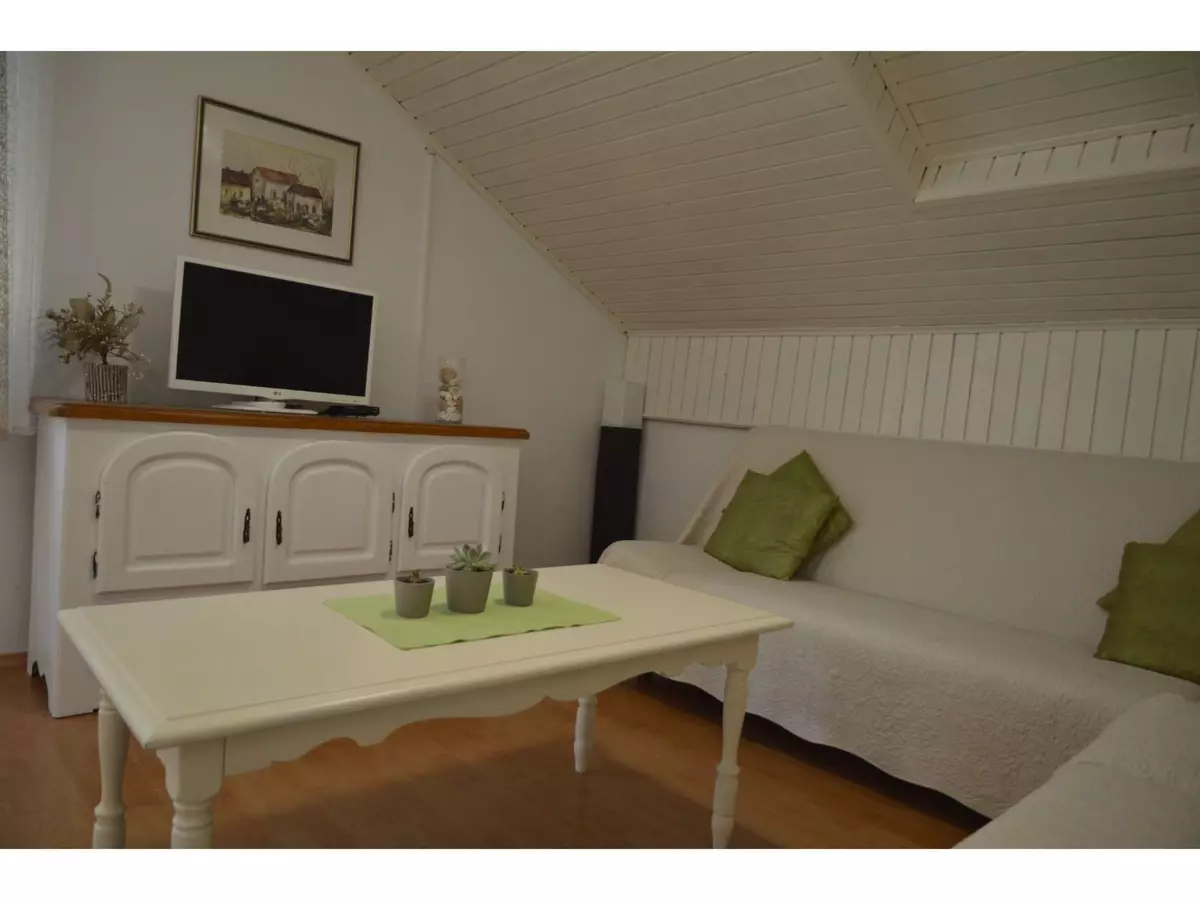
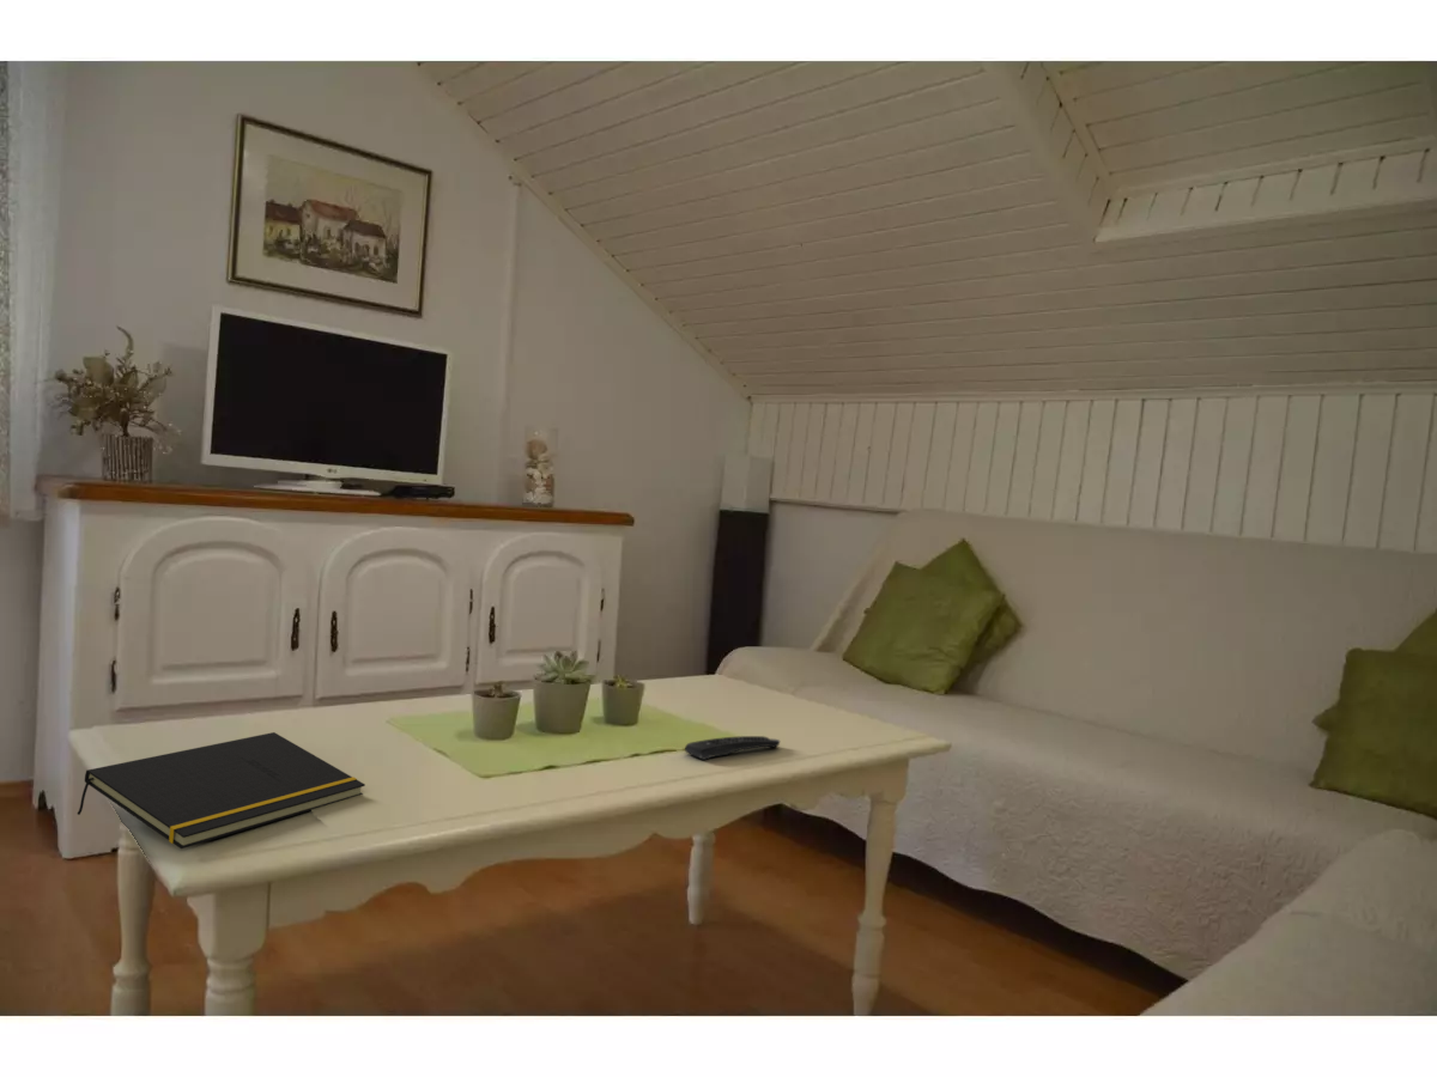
+ remote control [684,735,781,761]
+ notepad [77,731,366,850]
